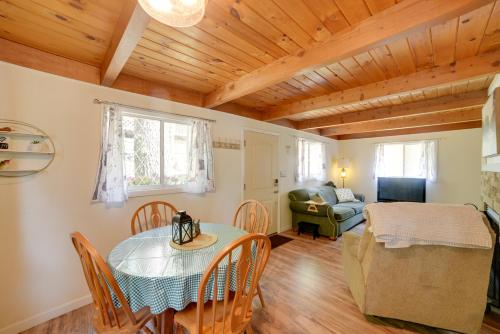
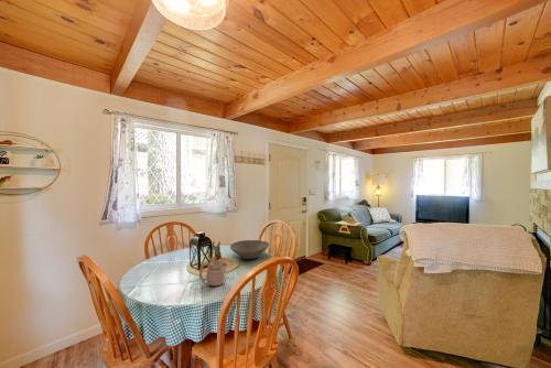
+ teapot [198,257,229,288]
+ bowl [229,239,270,260]
